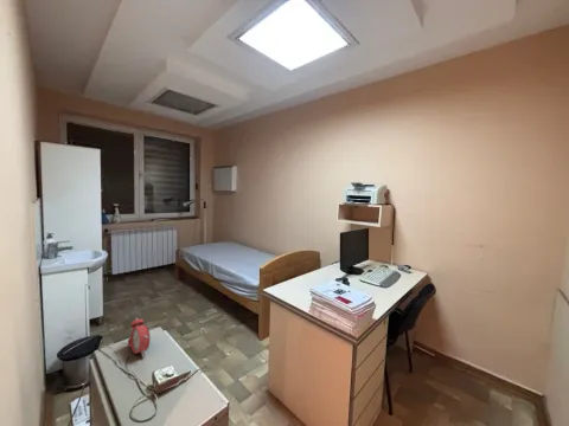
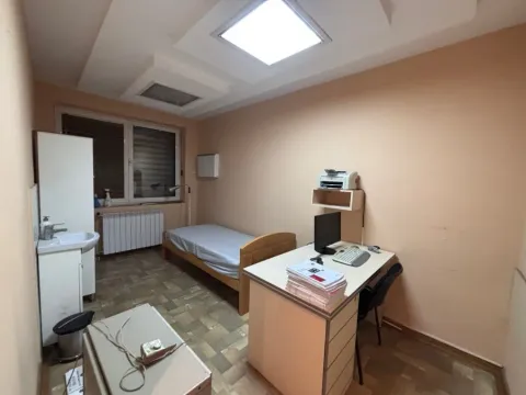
- alarm clock [127,317,151,359]
